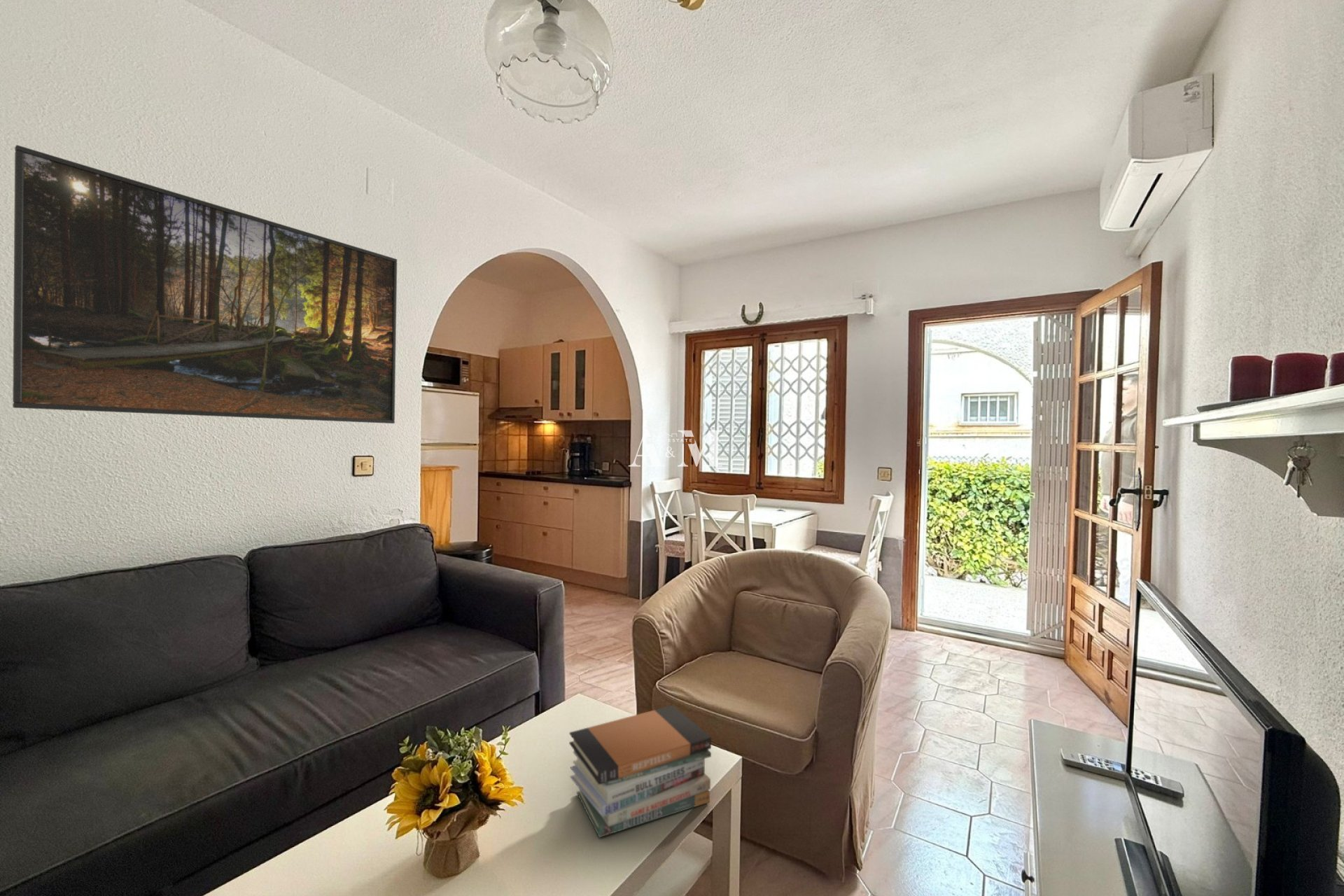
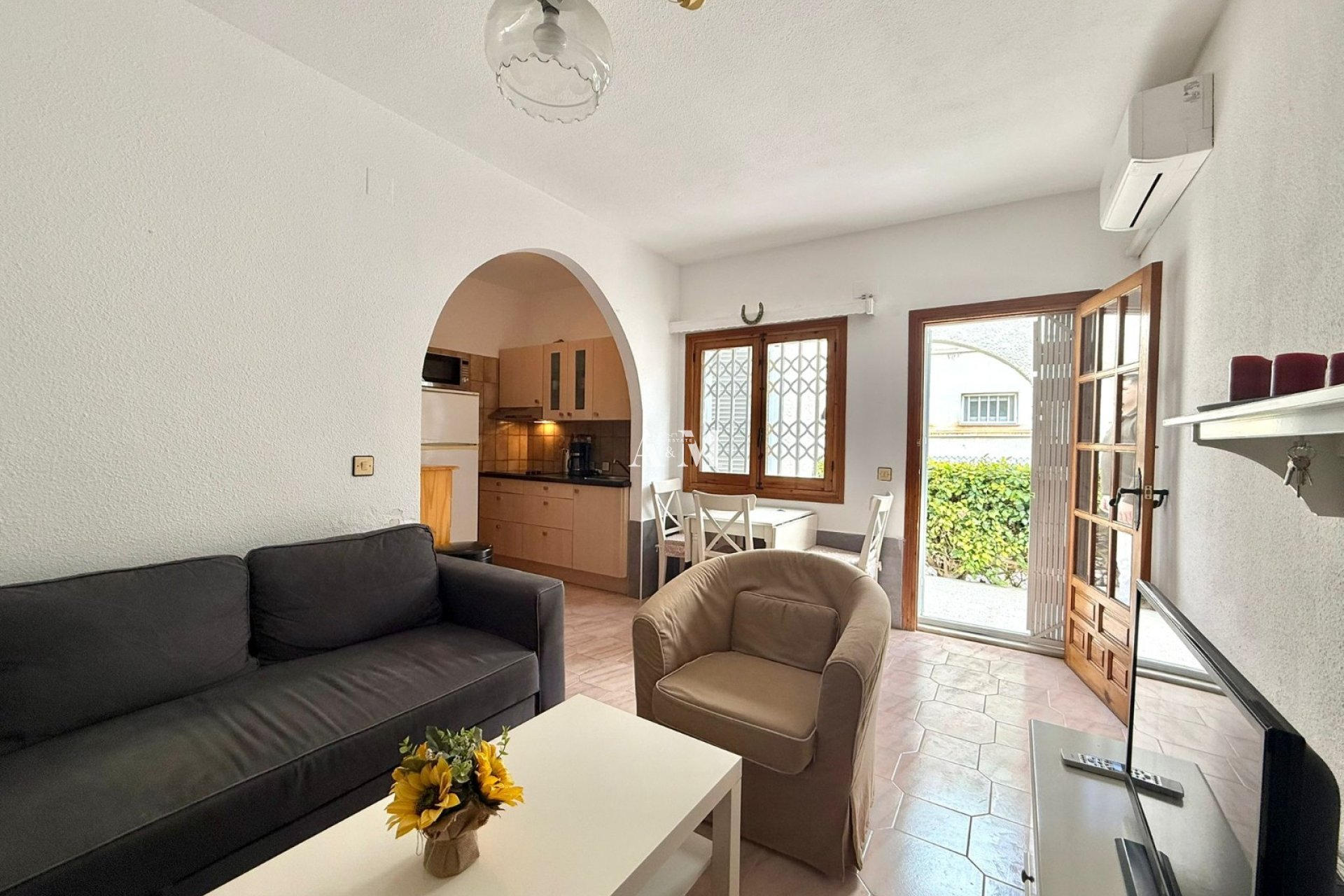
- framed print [12,144,398,424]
- book stack [568,705,712,839]
